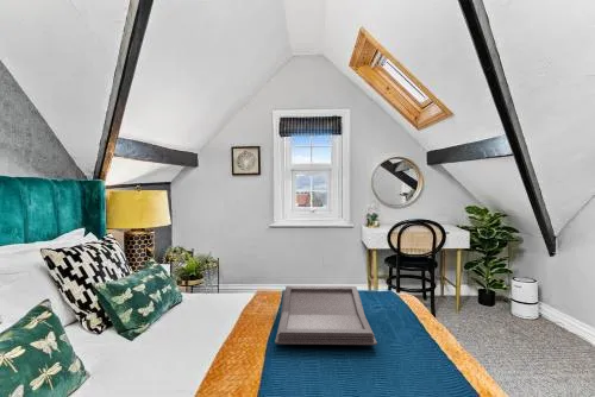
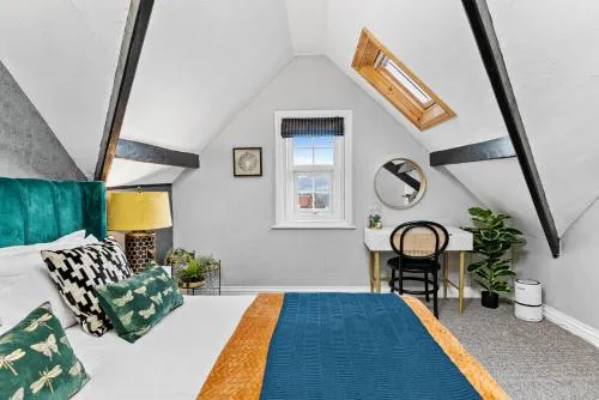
- serving tray [274,285,378,346]
